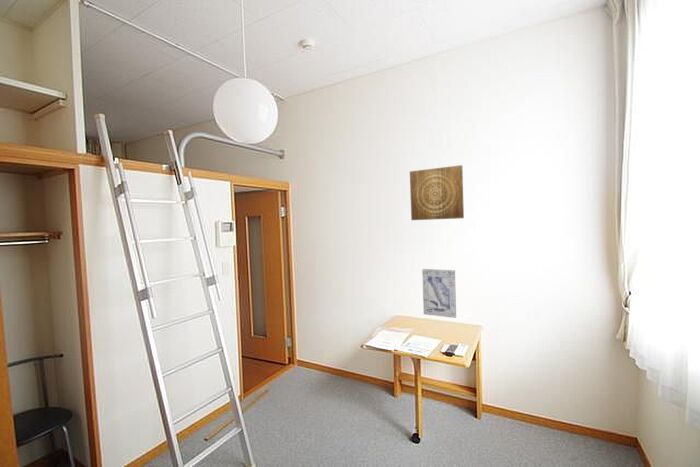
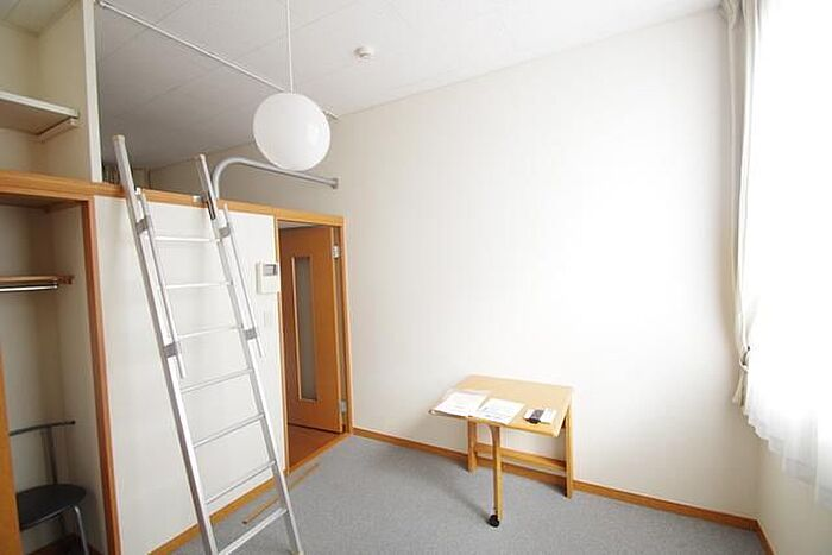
- wall art [421,268,457,319]
- wall art [409,164,465,221]
